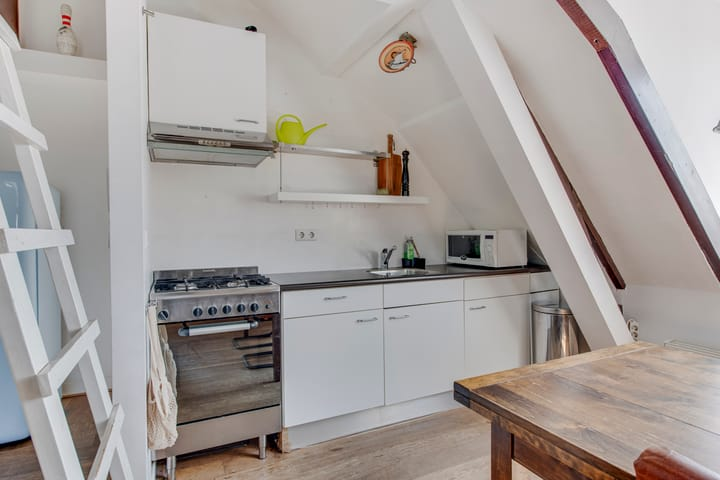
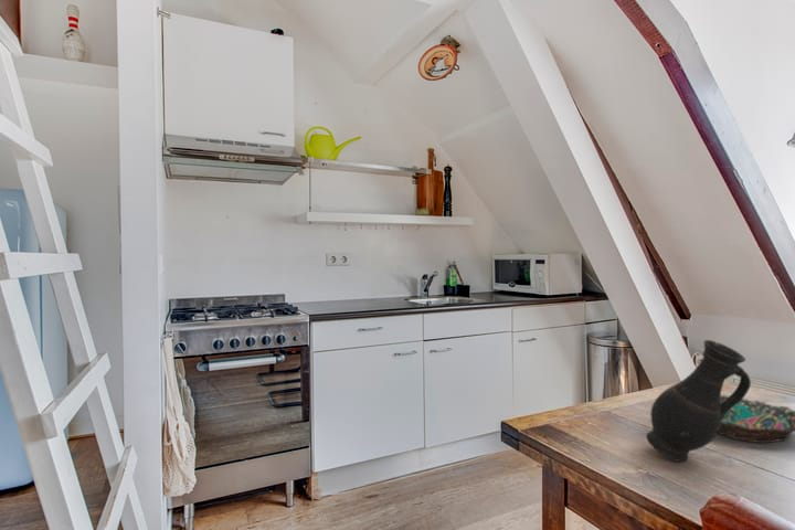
+ jug [645,339,752,463]
+ bowl [717,394,795,444]
